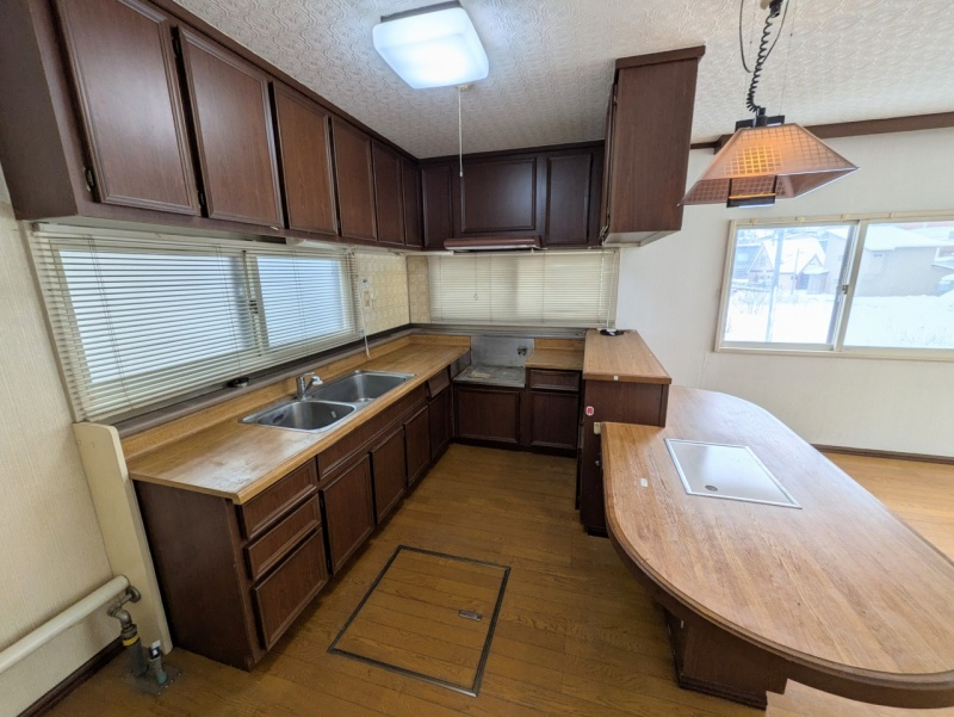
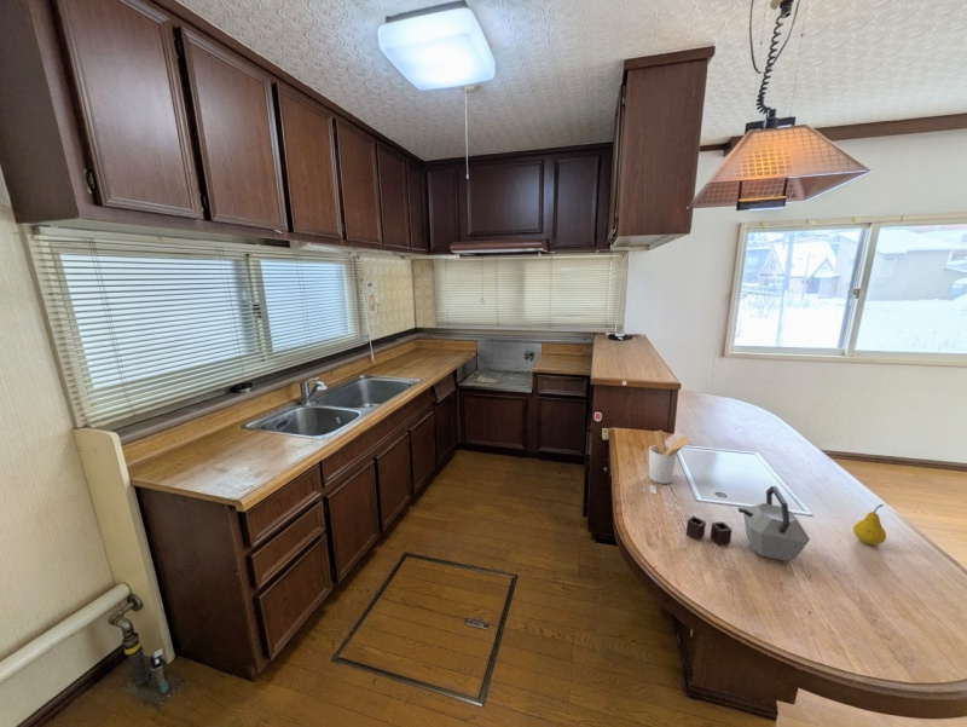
+ fruit [852,503,887,547]
+ kettle [685,485,811,562]
+ utensil holder [648,429,691,485]
